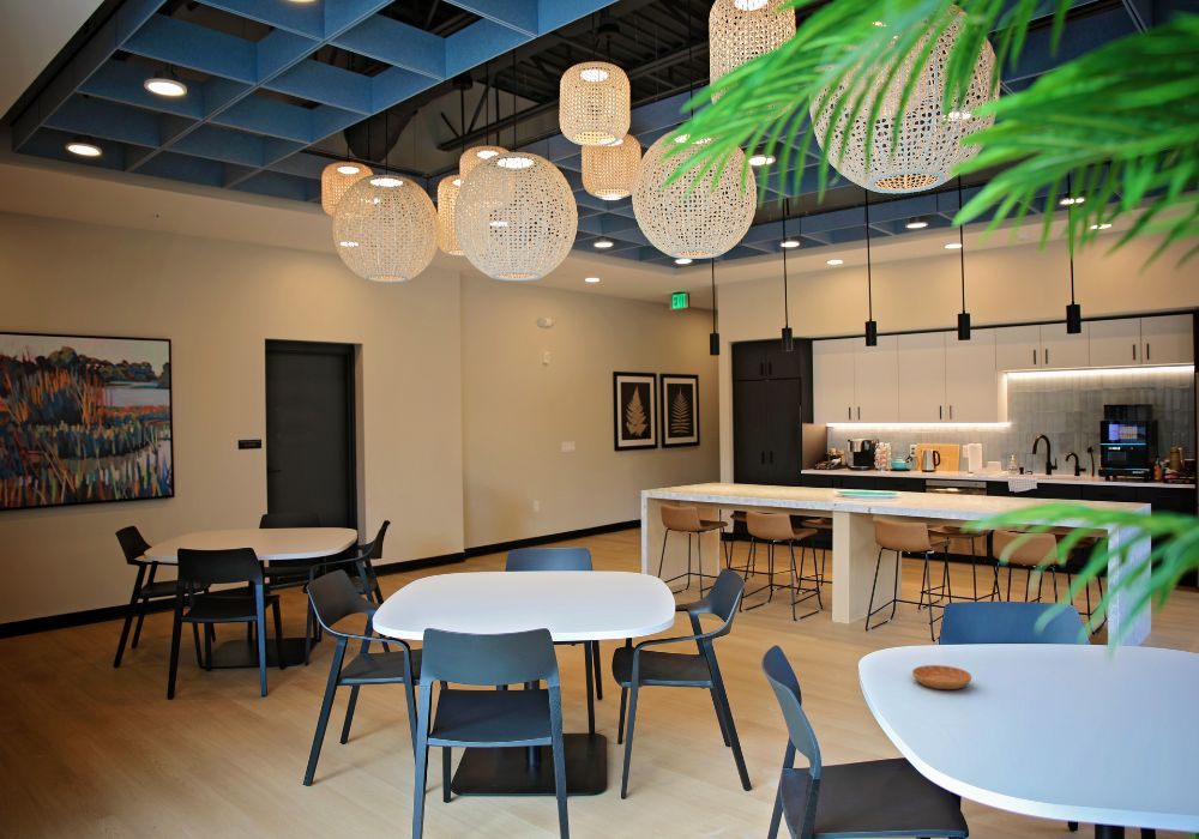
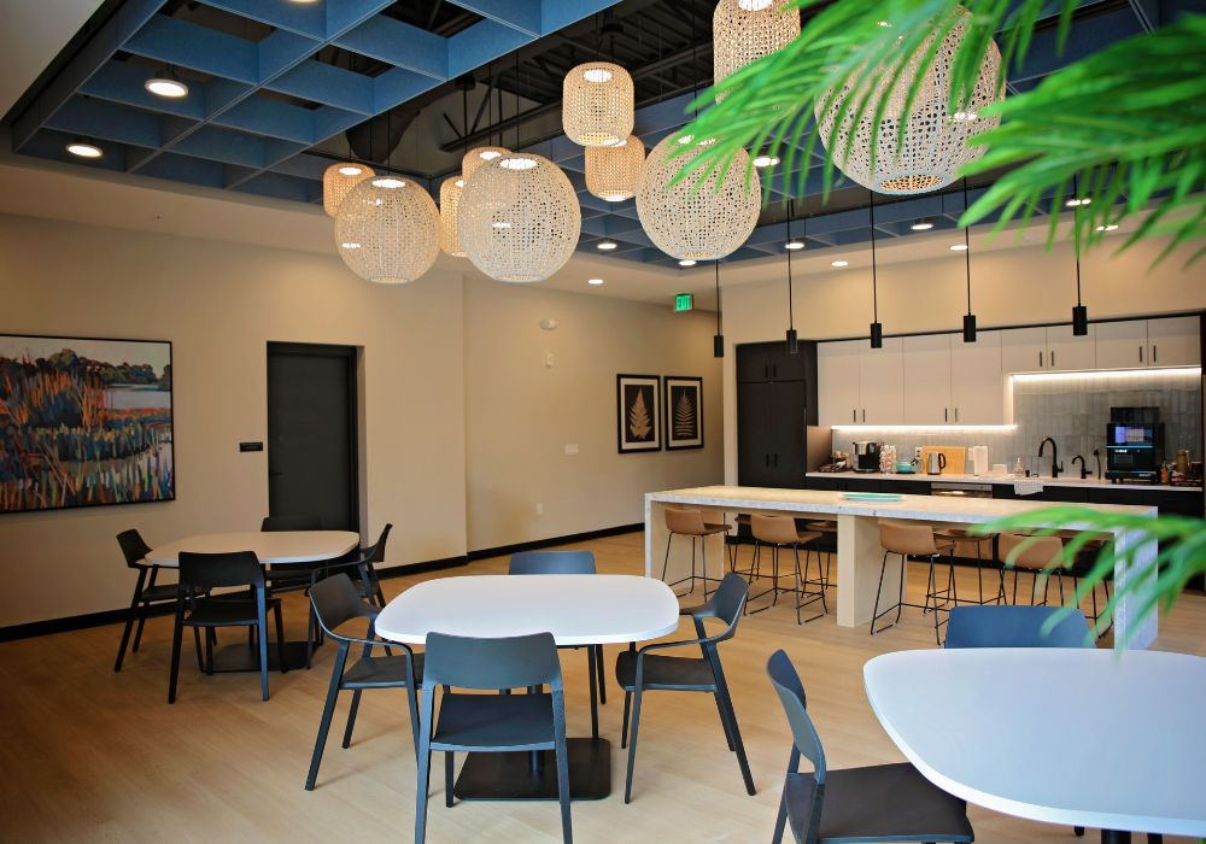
- saucer [911,664,972,690]
